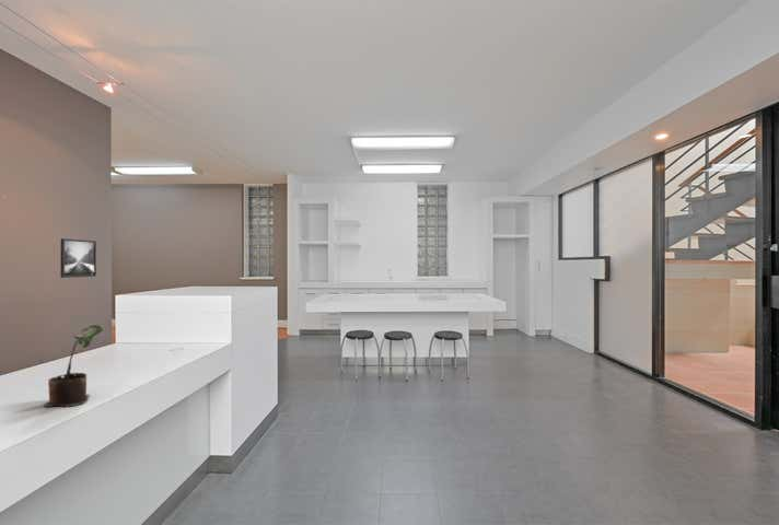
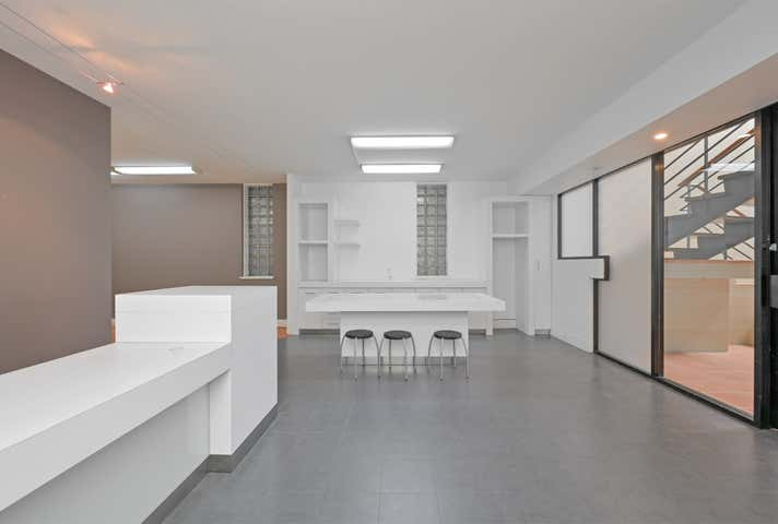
- potted plant [43,324,104,408]
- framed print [59,237,97,279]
